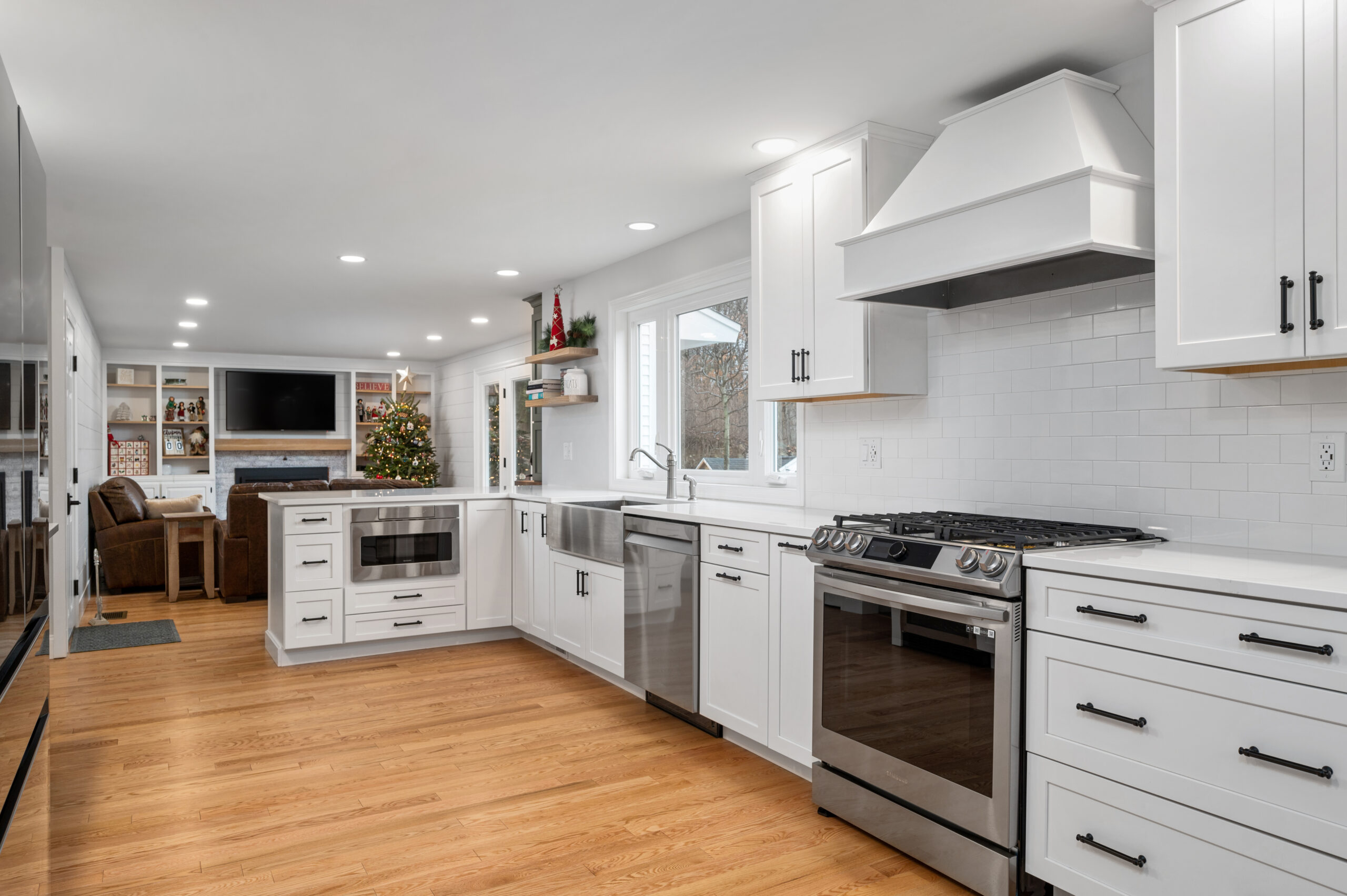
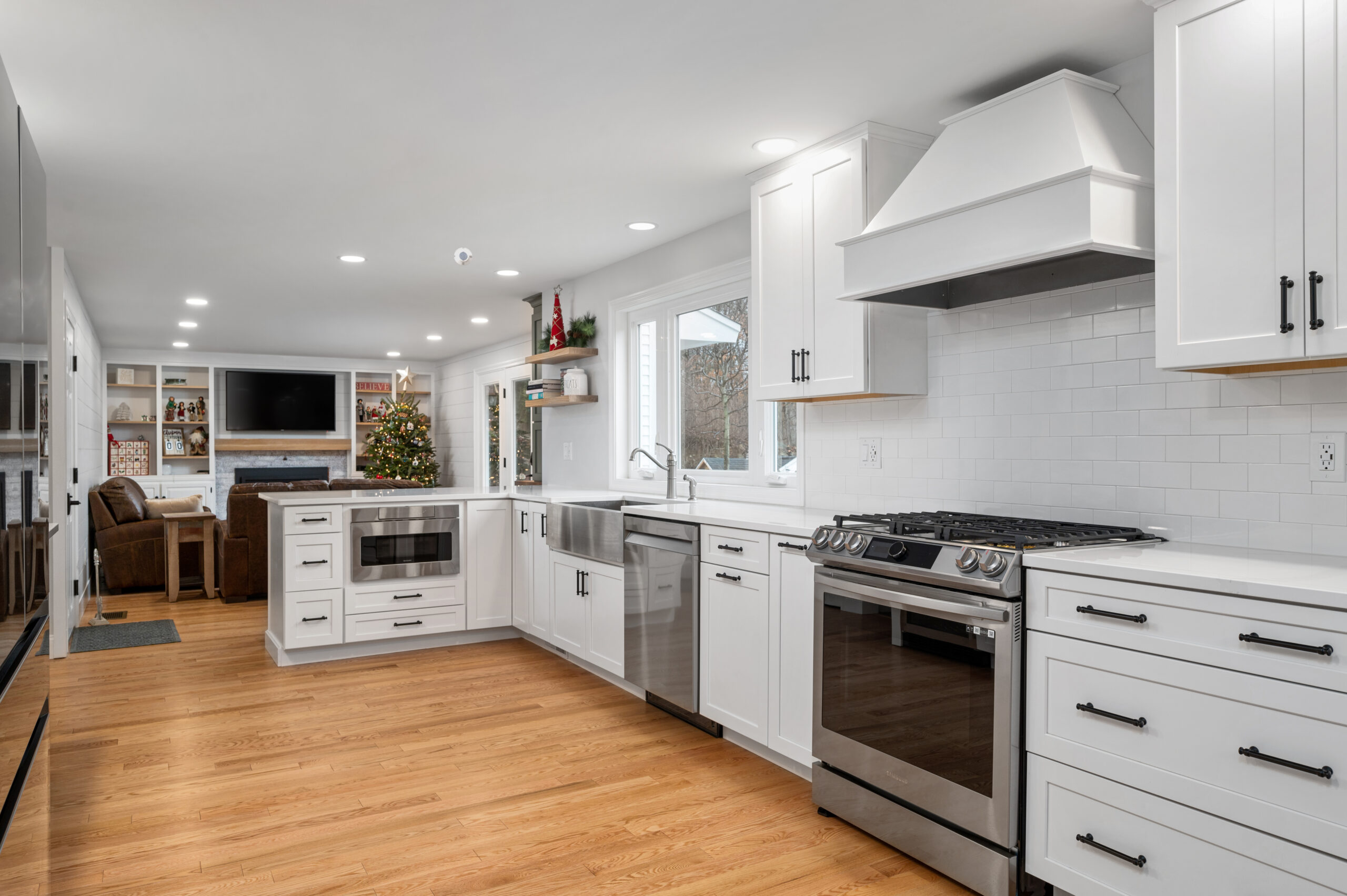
+ smoke detector [454,247,473,266]
